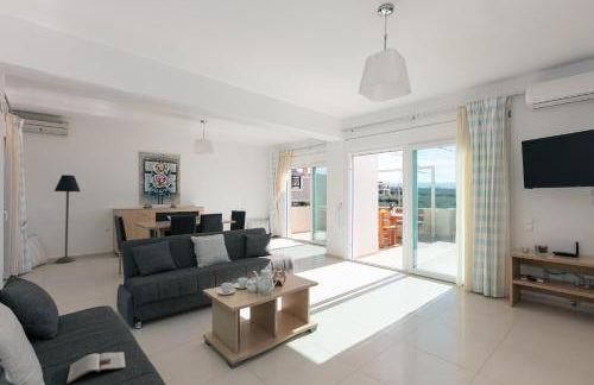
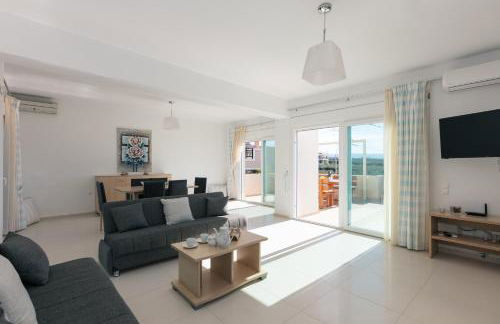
- floor lamp [53,173,82,264]
- magazine [67,351,127,385]
